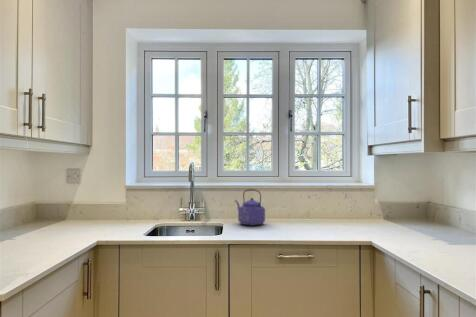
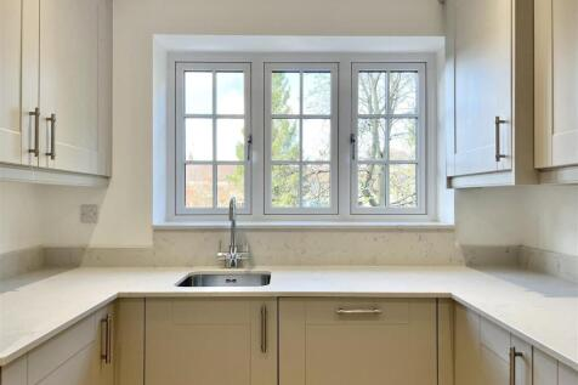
- kettle [234,188,266,226]
